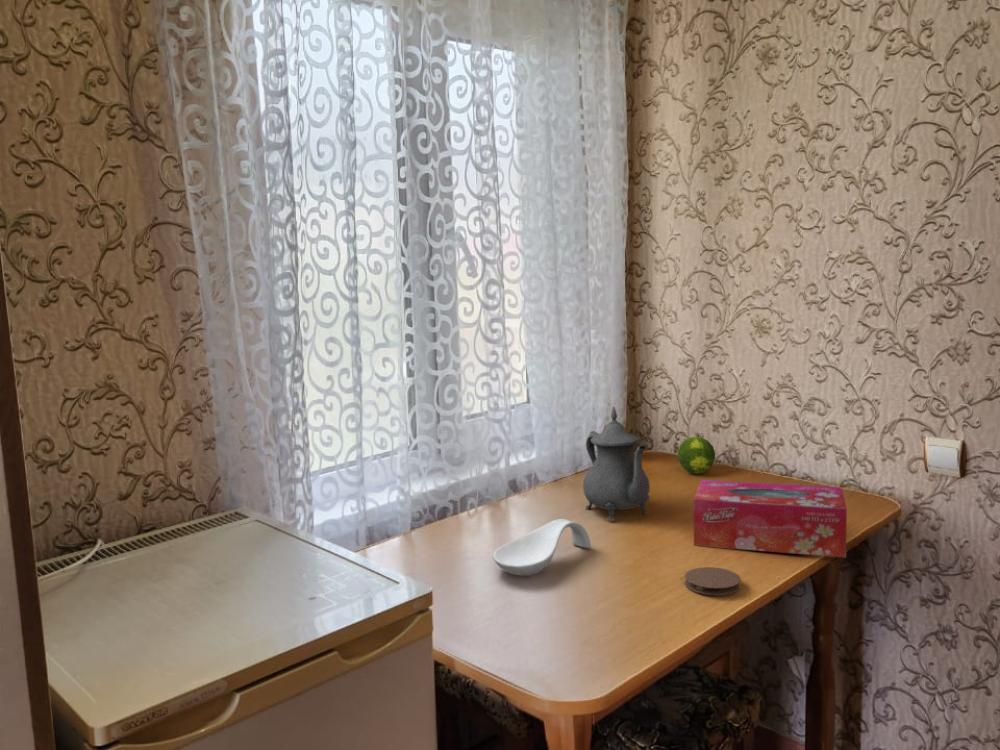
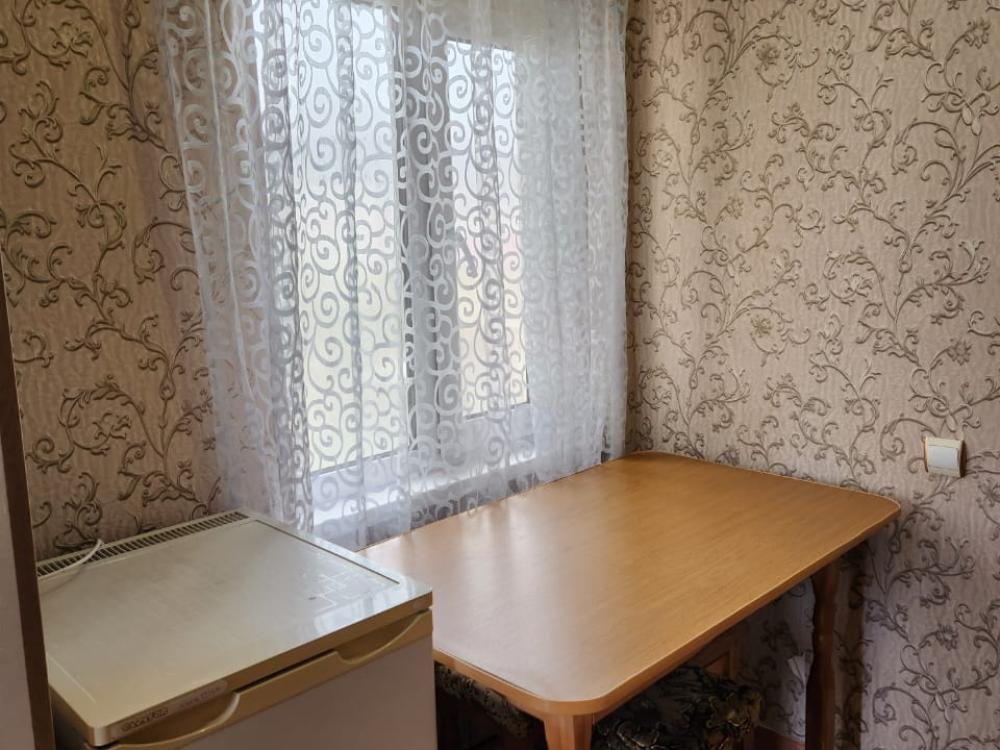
- teapot [582,406,651,522]
- fruit [677,436,716,475]
- spoon rest [492,518,592,577]
- coaster [684,566,742,596]
- tissue box [693,479,848,559]
